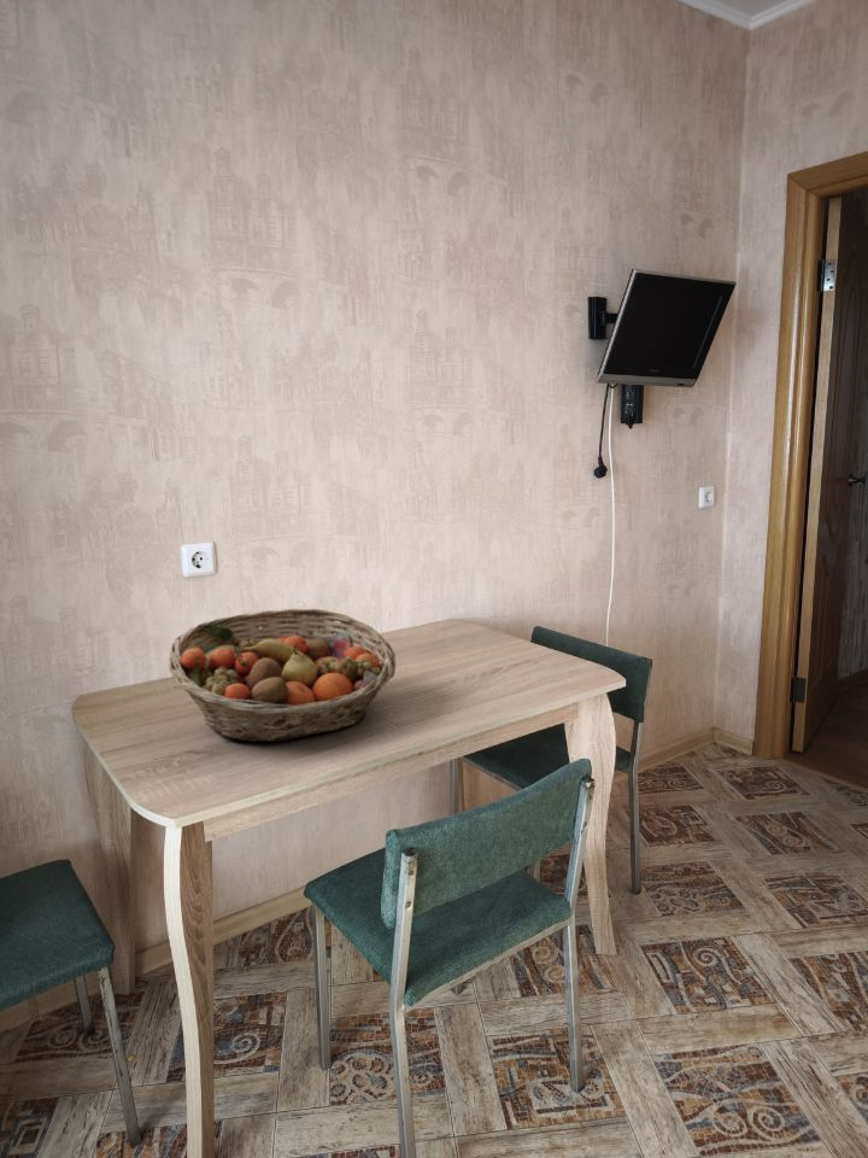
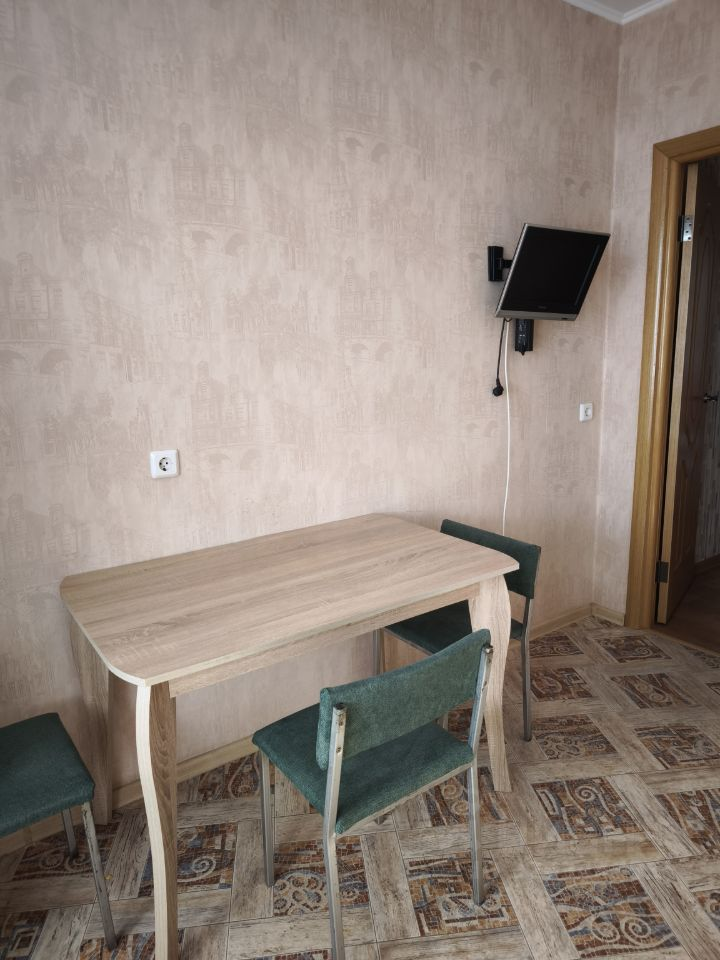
- fruit basket [168,608,397,743]
